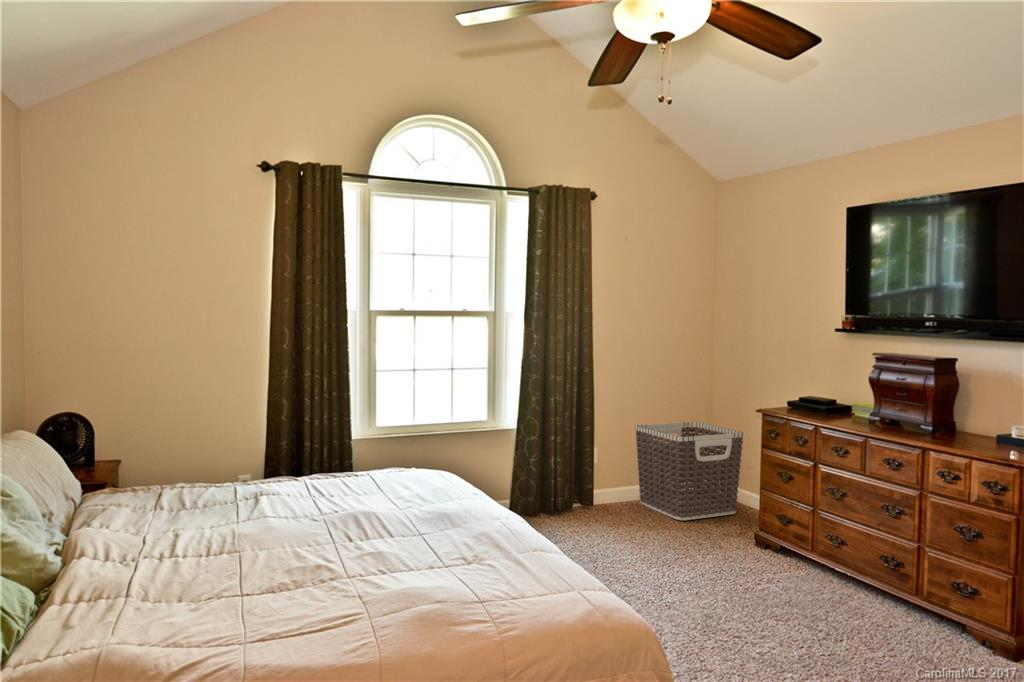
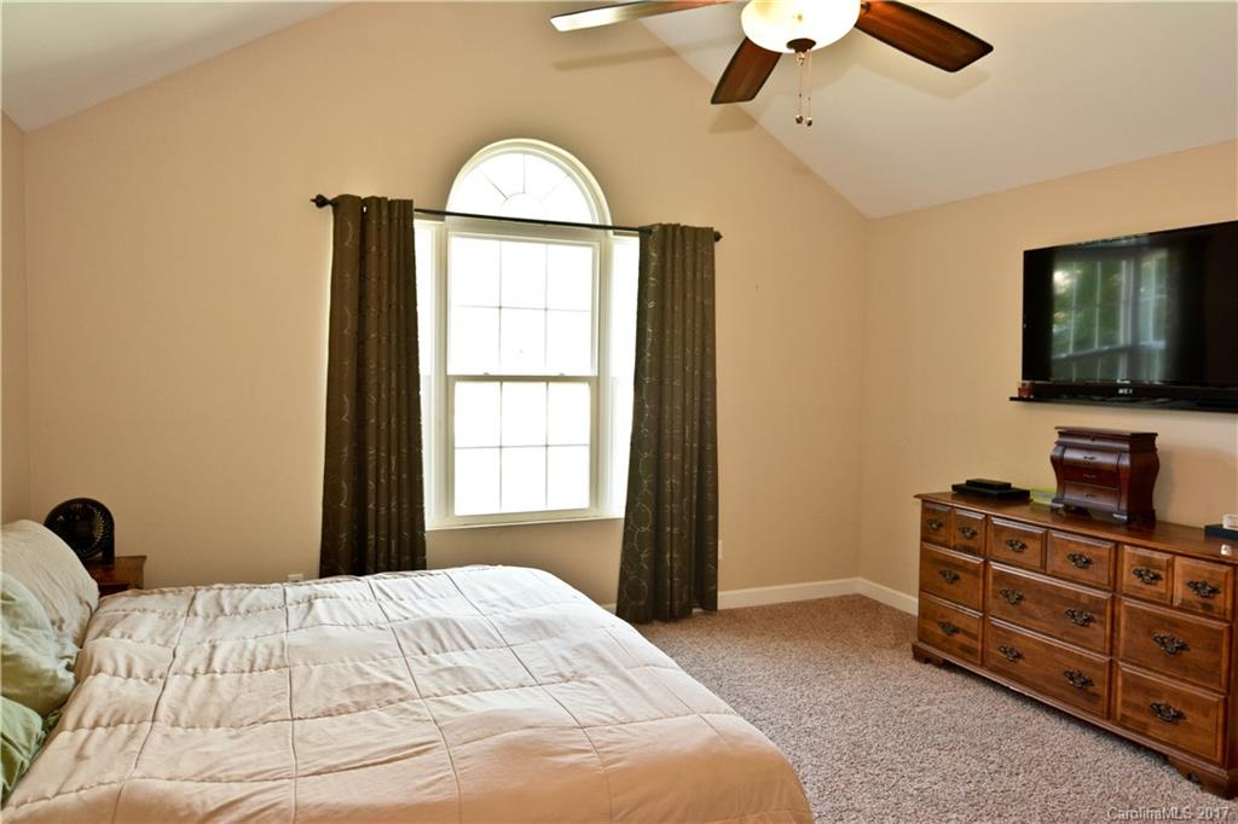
- clothes hamper [634,421,745,521]
